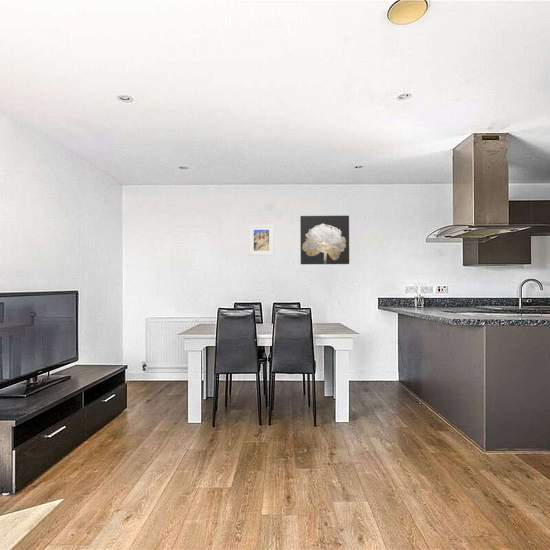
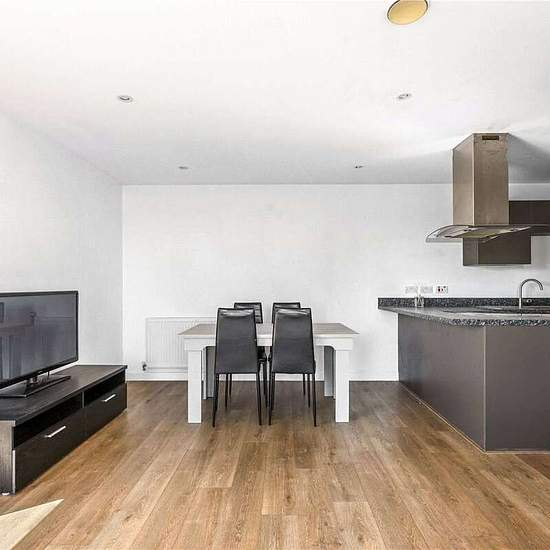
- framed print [248,224,275,256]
- wall art [299,215,350,265]
